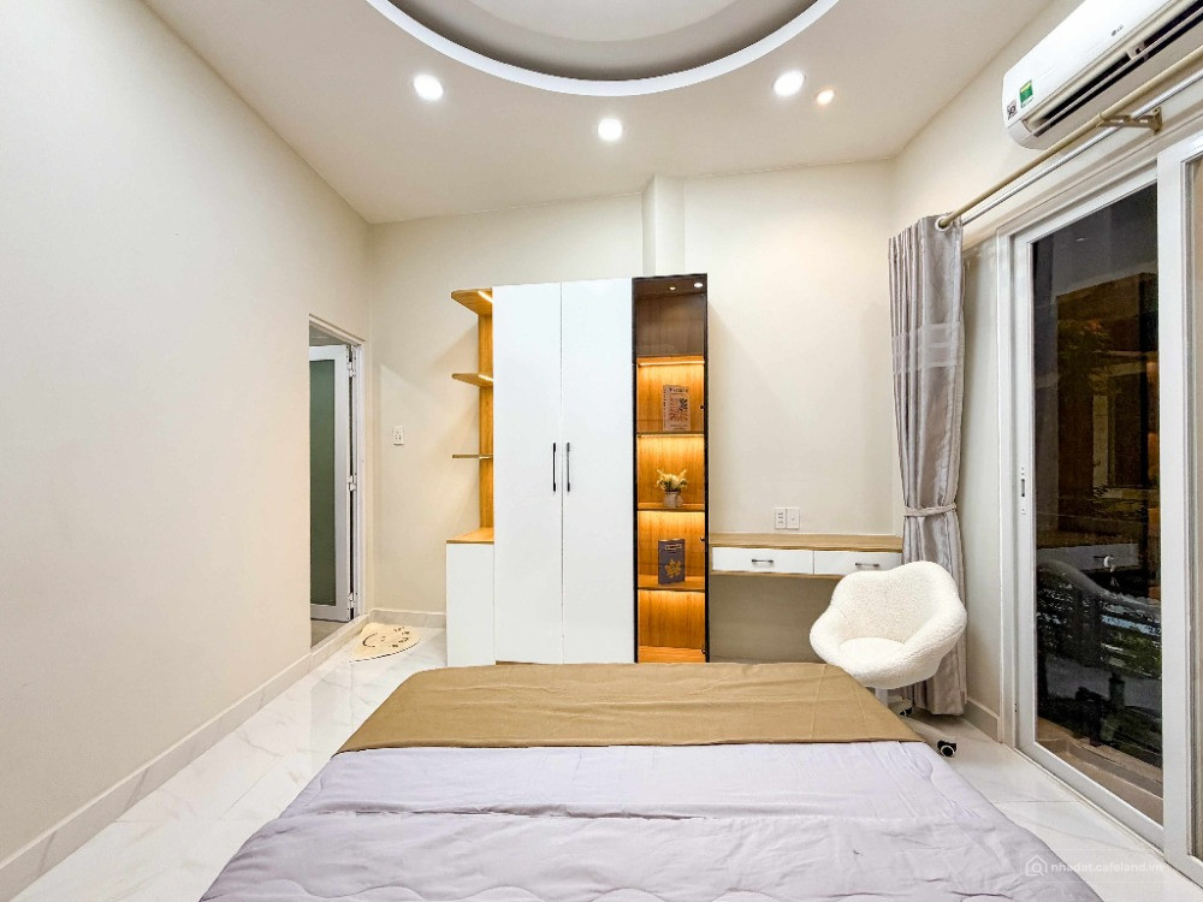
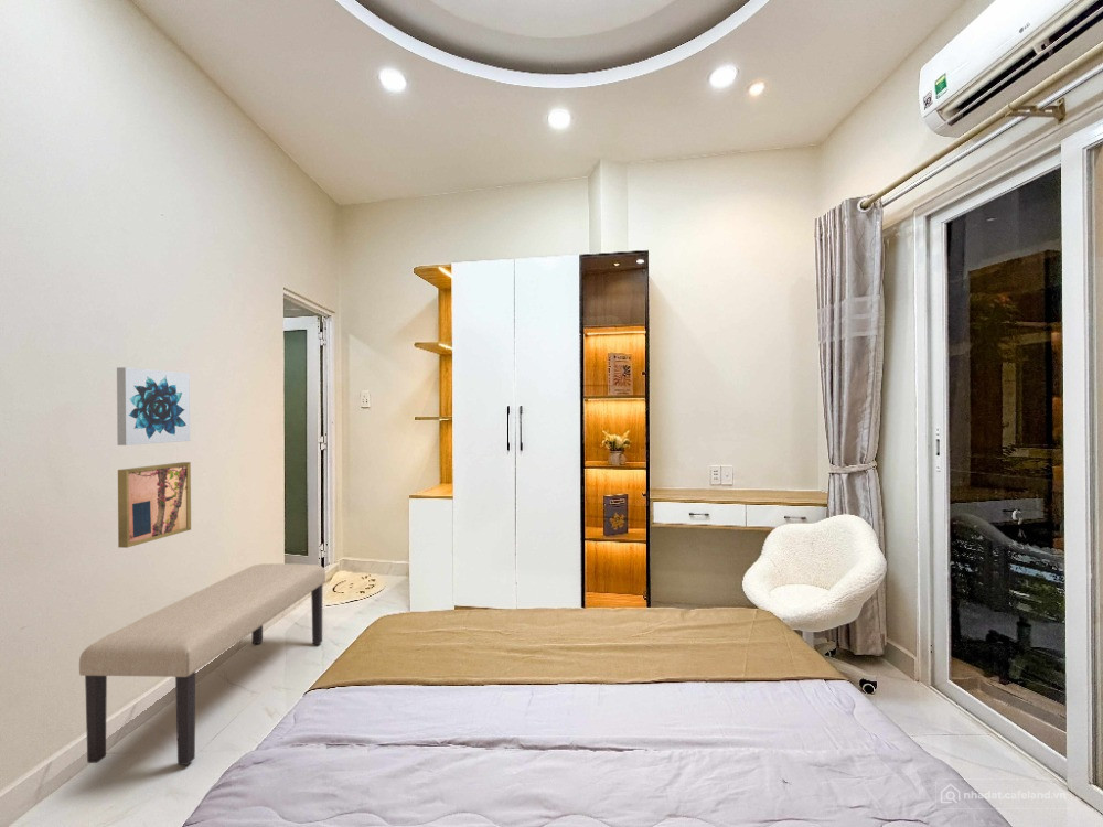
+ wall art [117,461,192,549]
+ bench [78,562,326,766]
+ wall art [116,366,191,447]
